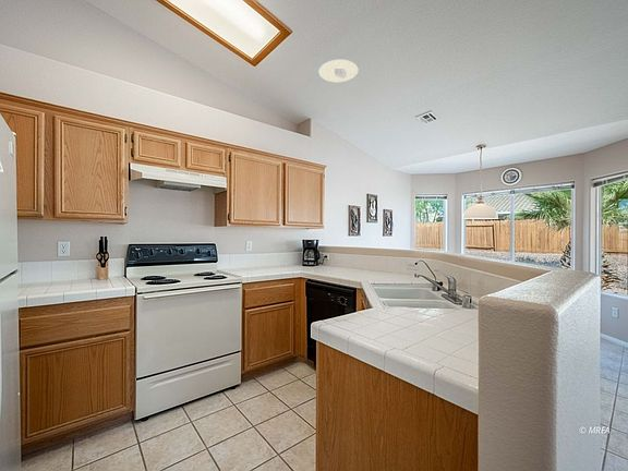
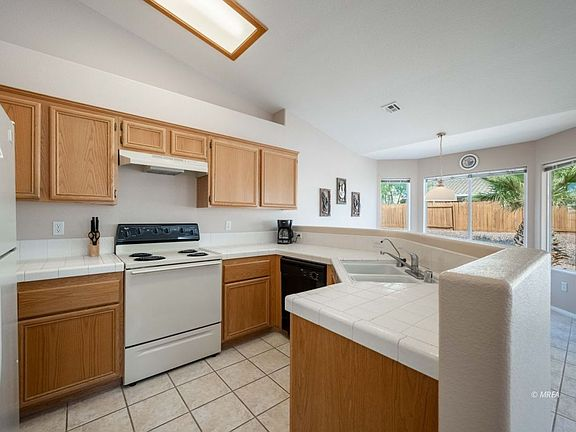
- recessed light [318,59,359,83]
